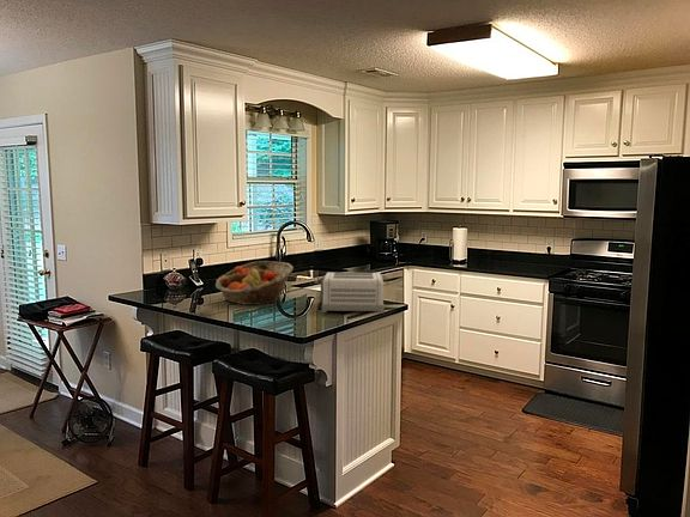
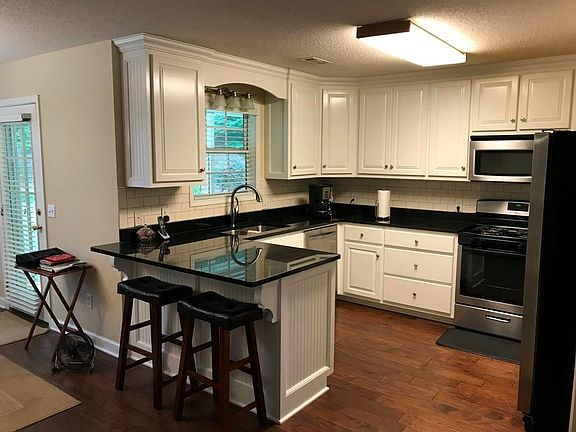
- toaster [314,270,386,314]
- fruit basket [214,260,295,306]
